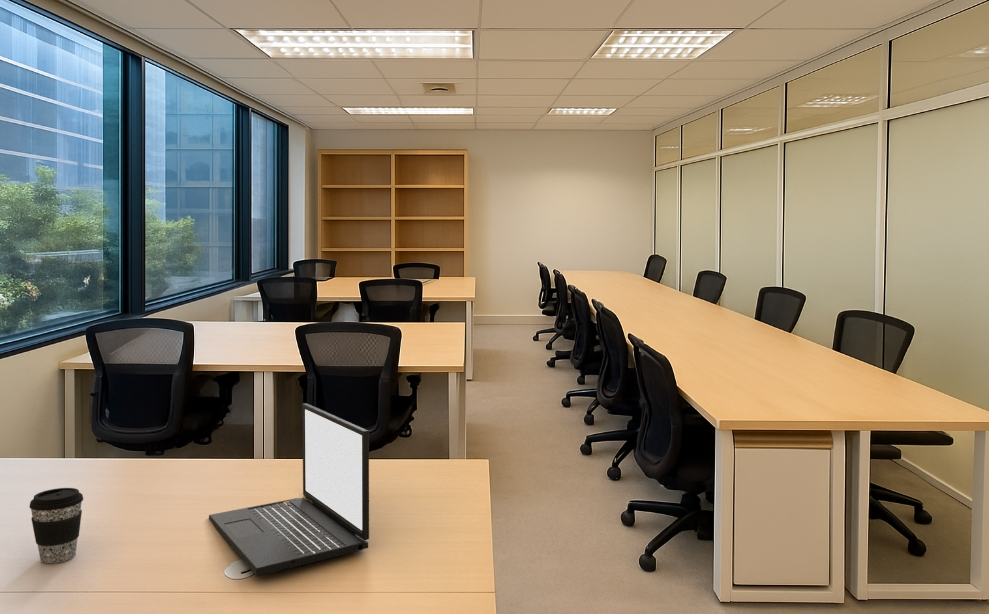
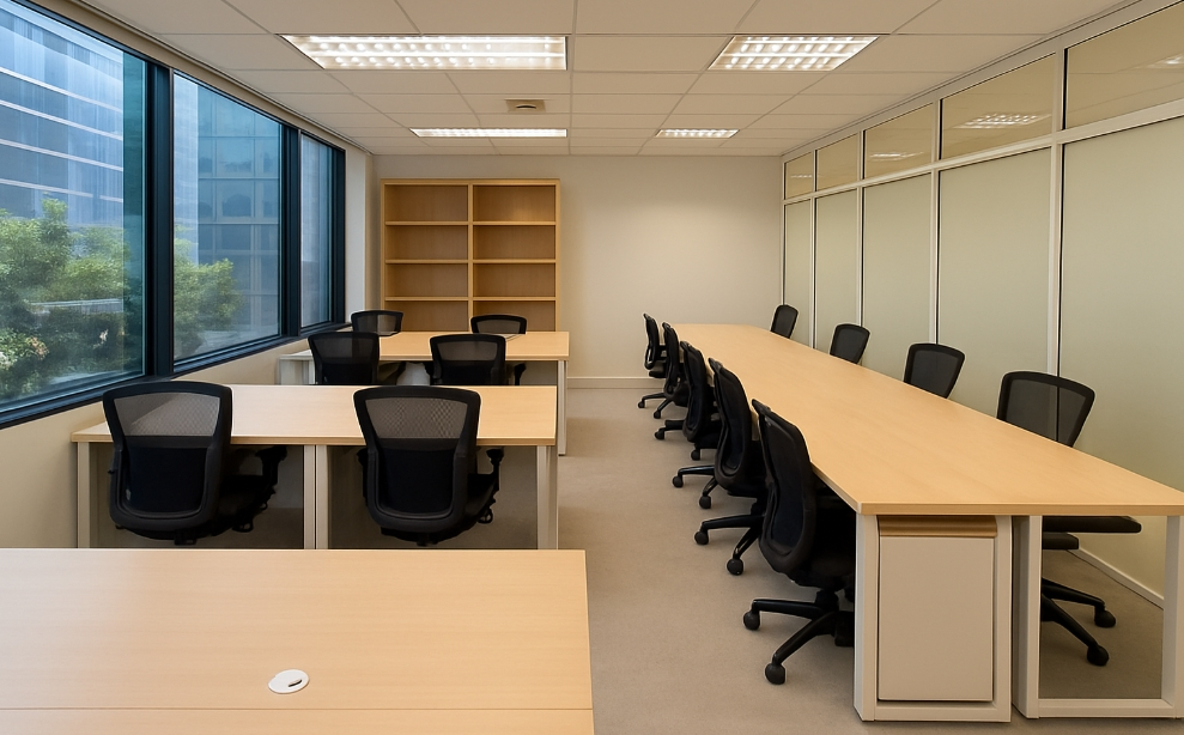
- laptop [208,402,370,577]
- coffee cup [29,487,84,564]
